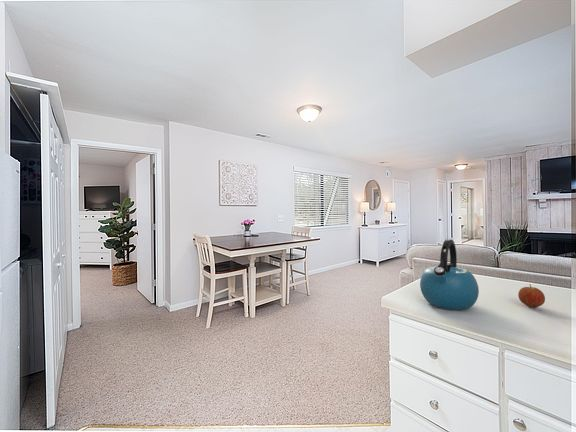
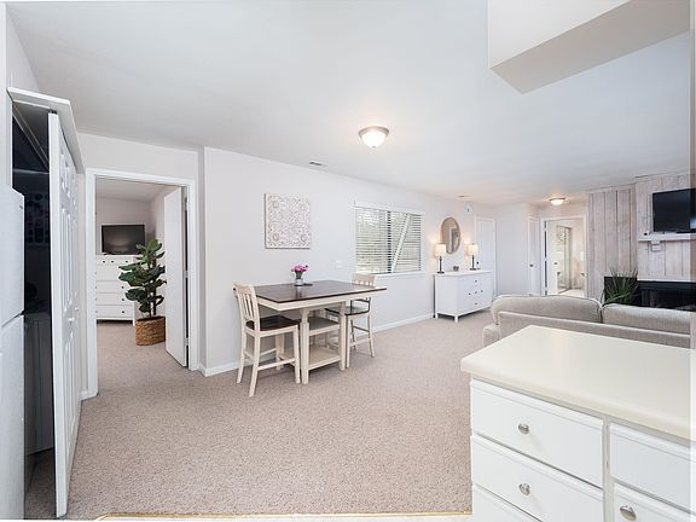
- fruit [517,283,546,309]
- kettle [419,238,480,311]
